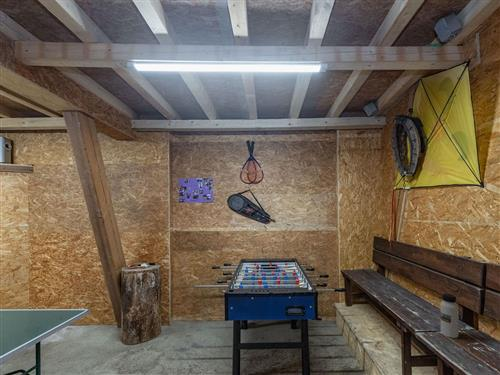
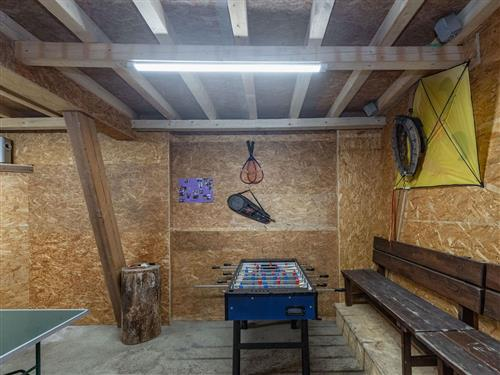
- water bottle [439,293,459,339]
